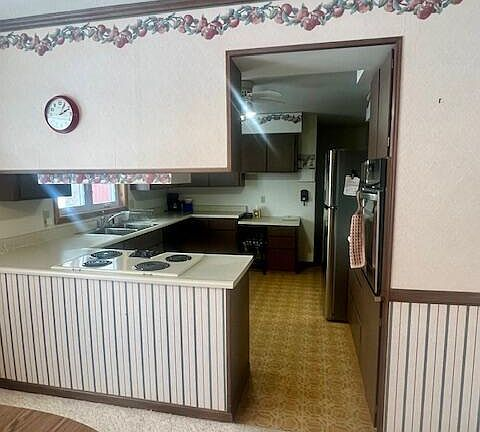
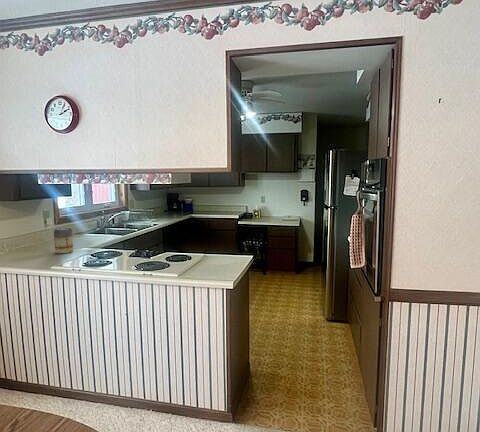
+ canister [53,227,74,255]
